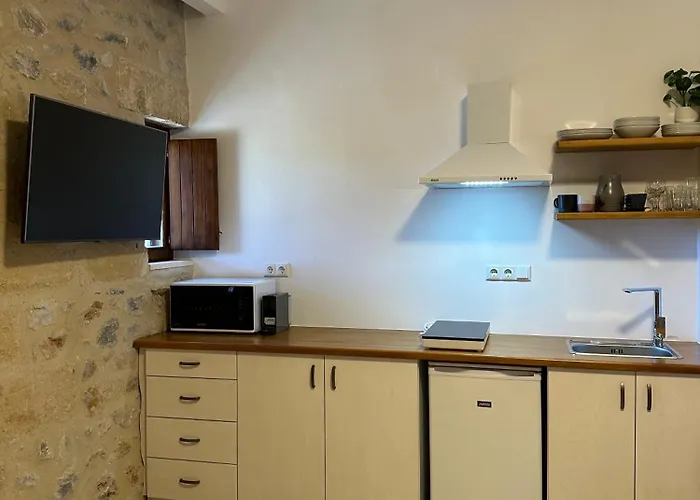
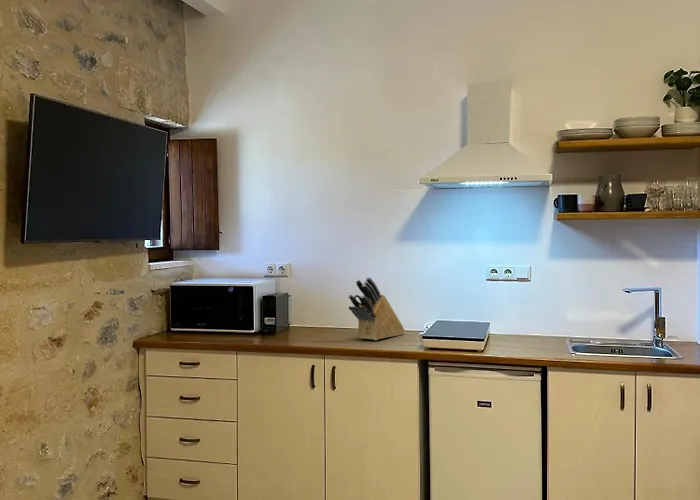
+ knife block [347,276,405,341]
